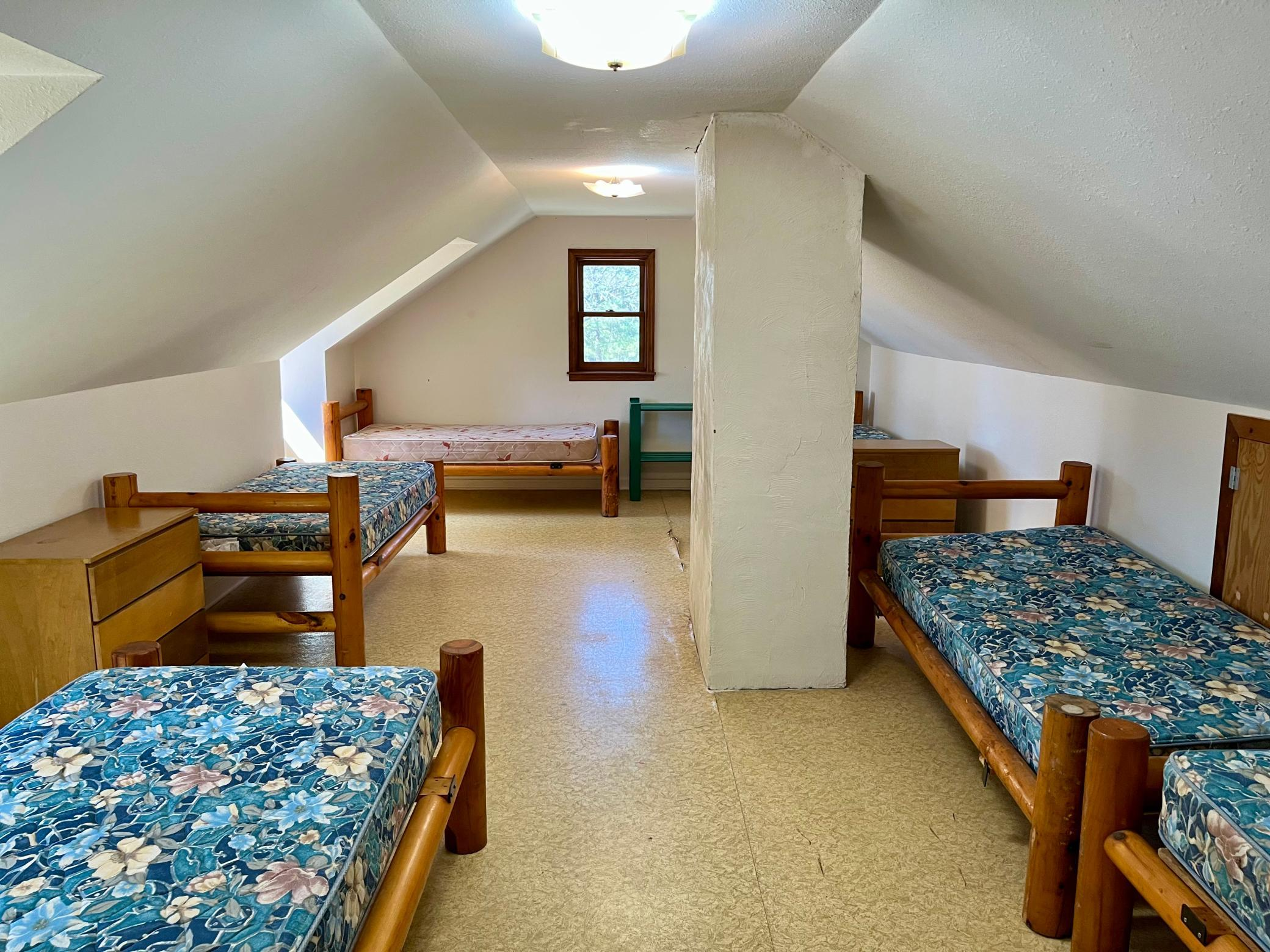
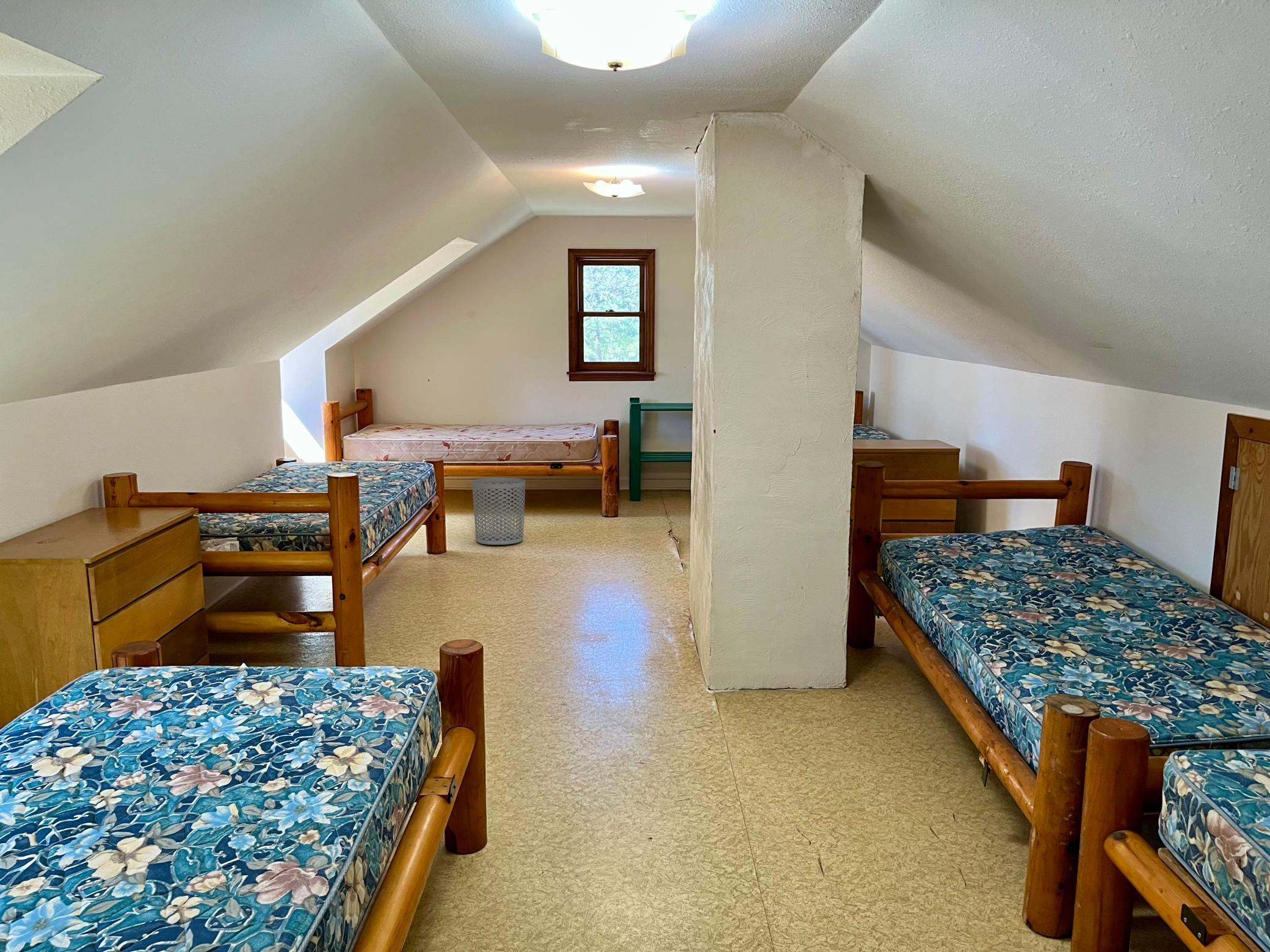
+ waste bin [471,477,526,546]
